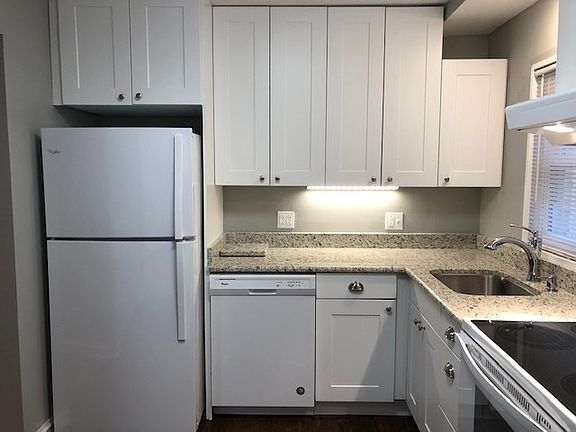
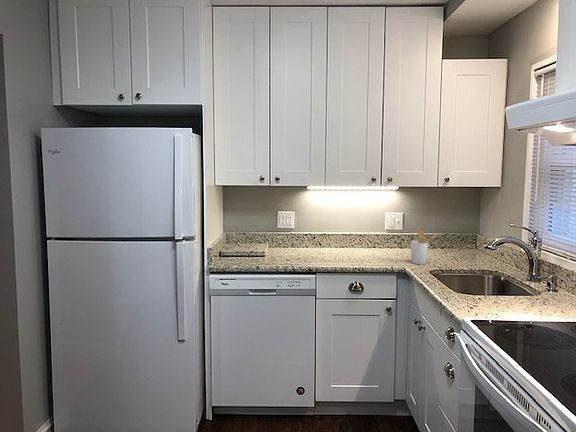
+ utensil holder [410,230,438,265]
